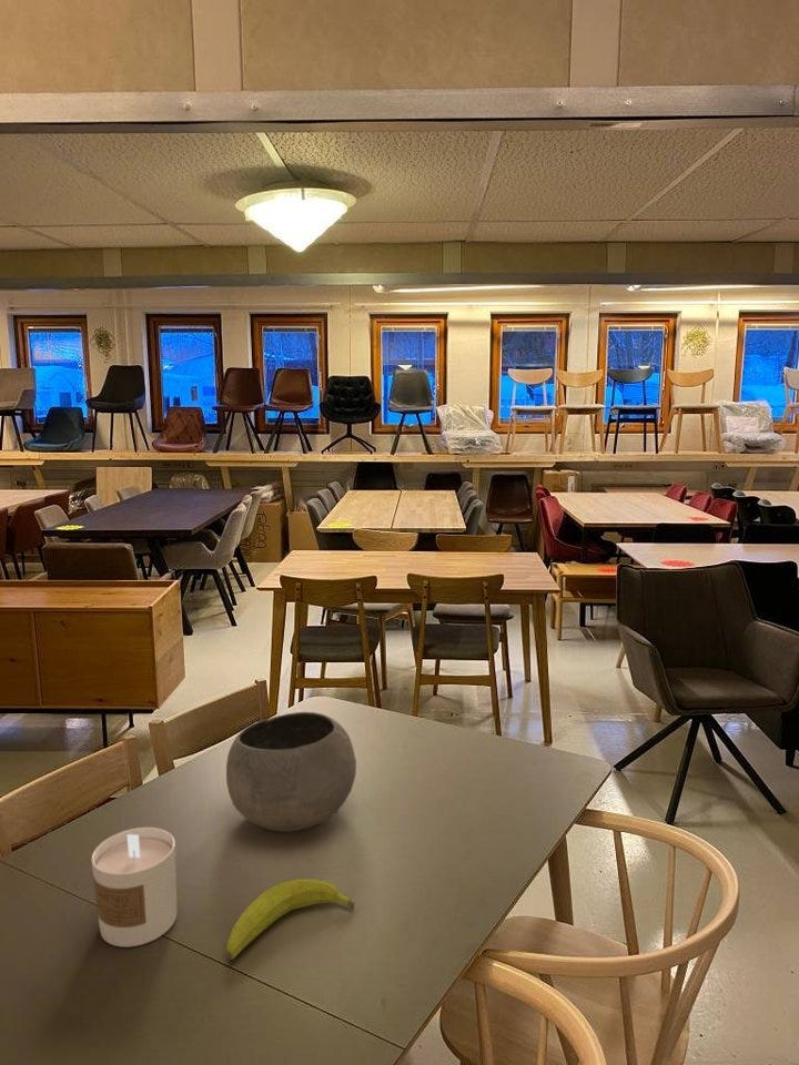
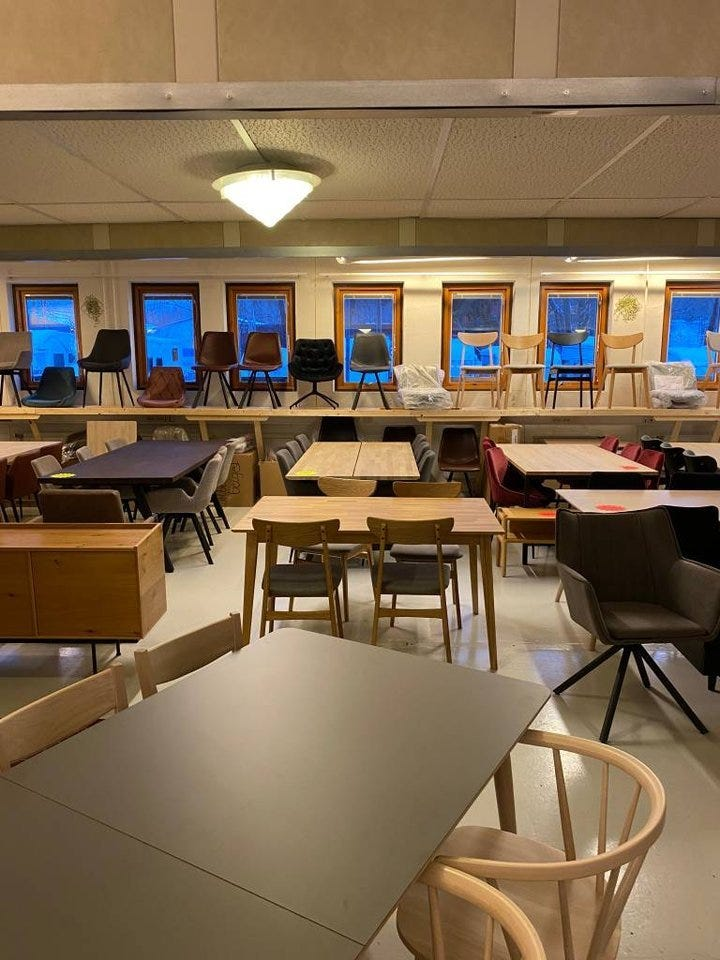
- fruit [225,879,356,961]
- bowl [225,711,357,832]
- candle [90,826,179,949]
